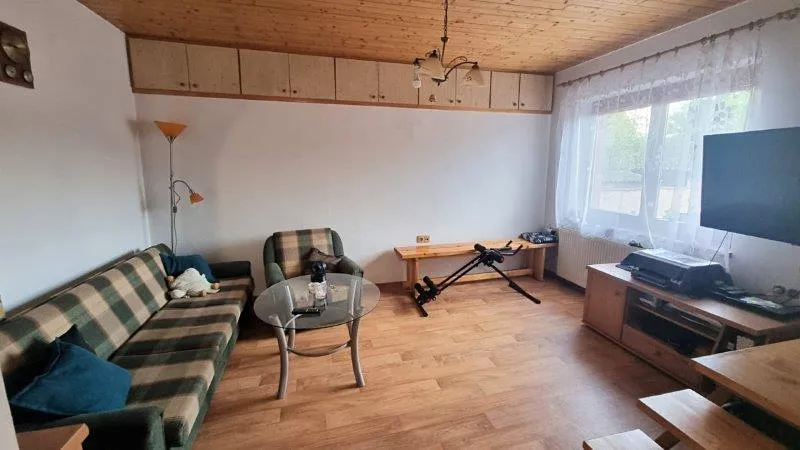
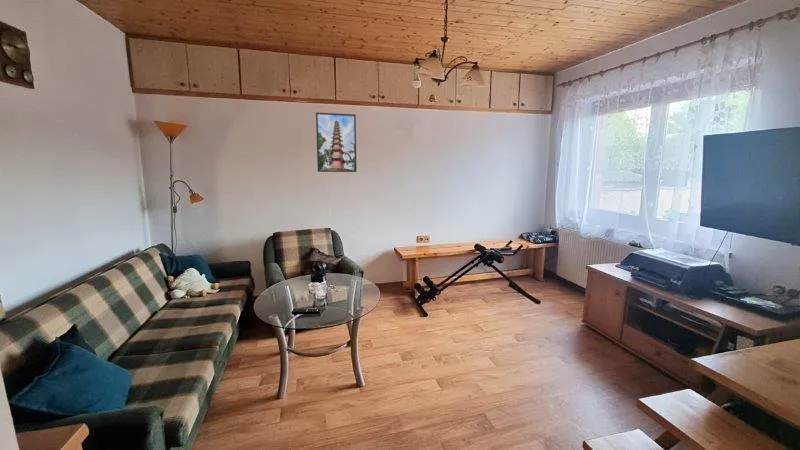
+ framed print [315,111,358,173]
